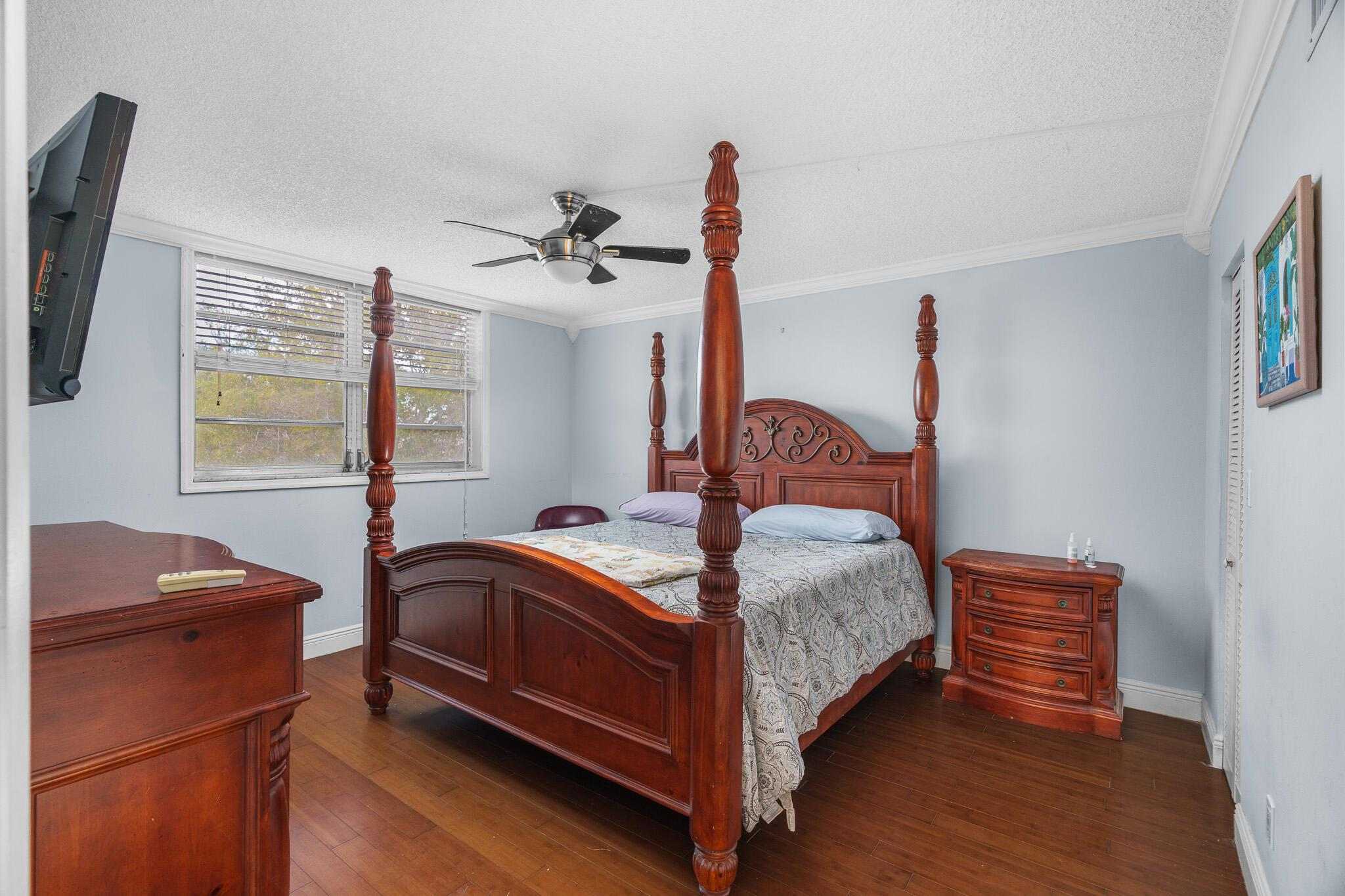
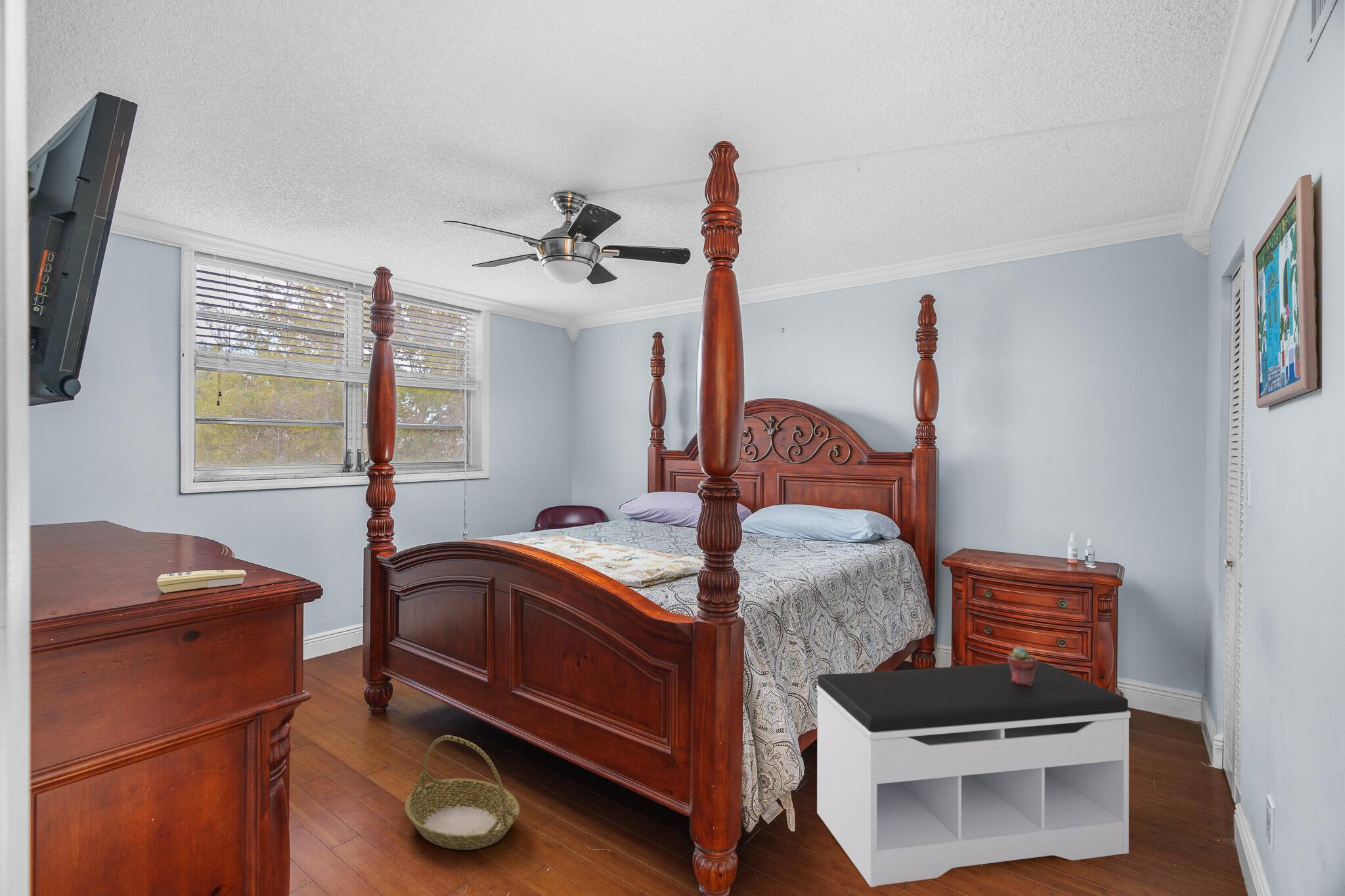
+ basket [405,735,520,851]
+ potted succulent [1007,647,1038,685]
+ bench [816,660,1131,887]
